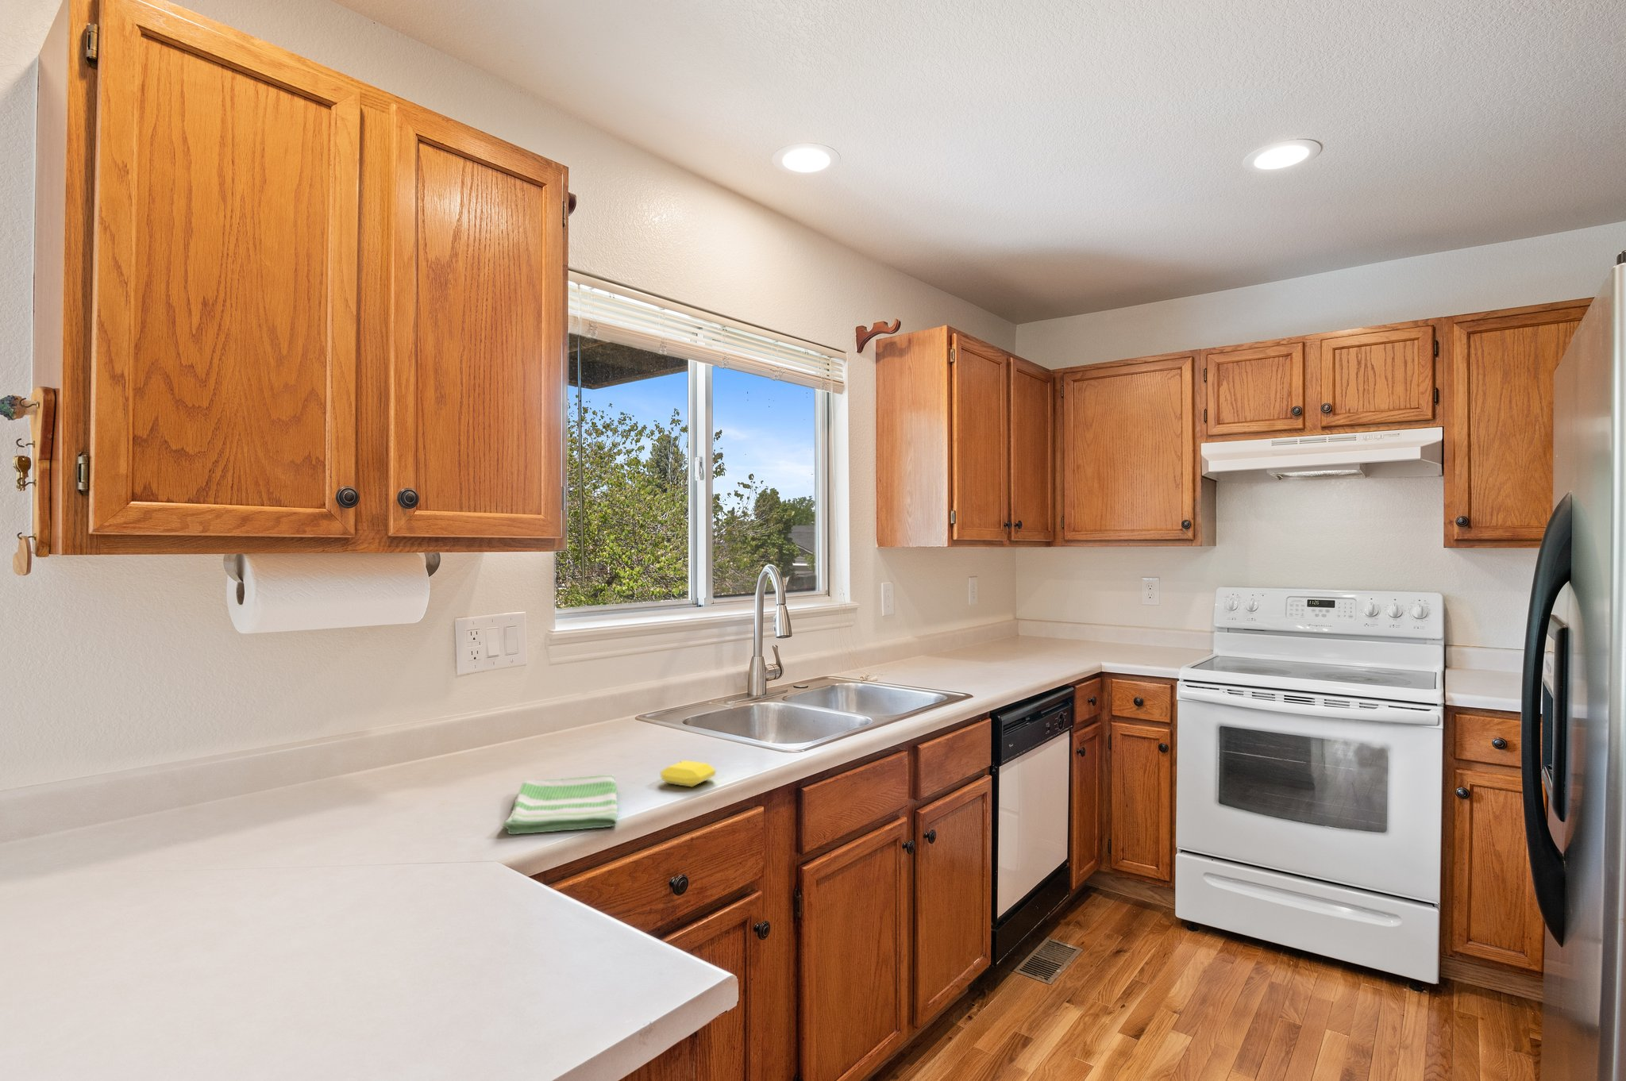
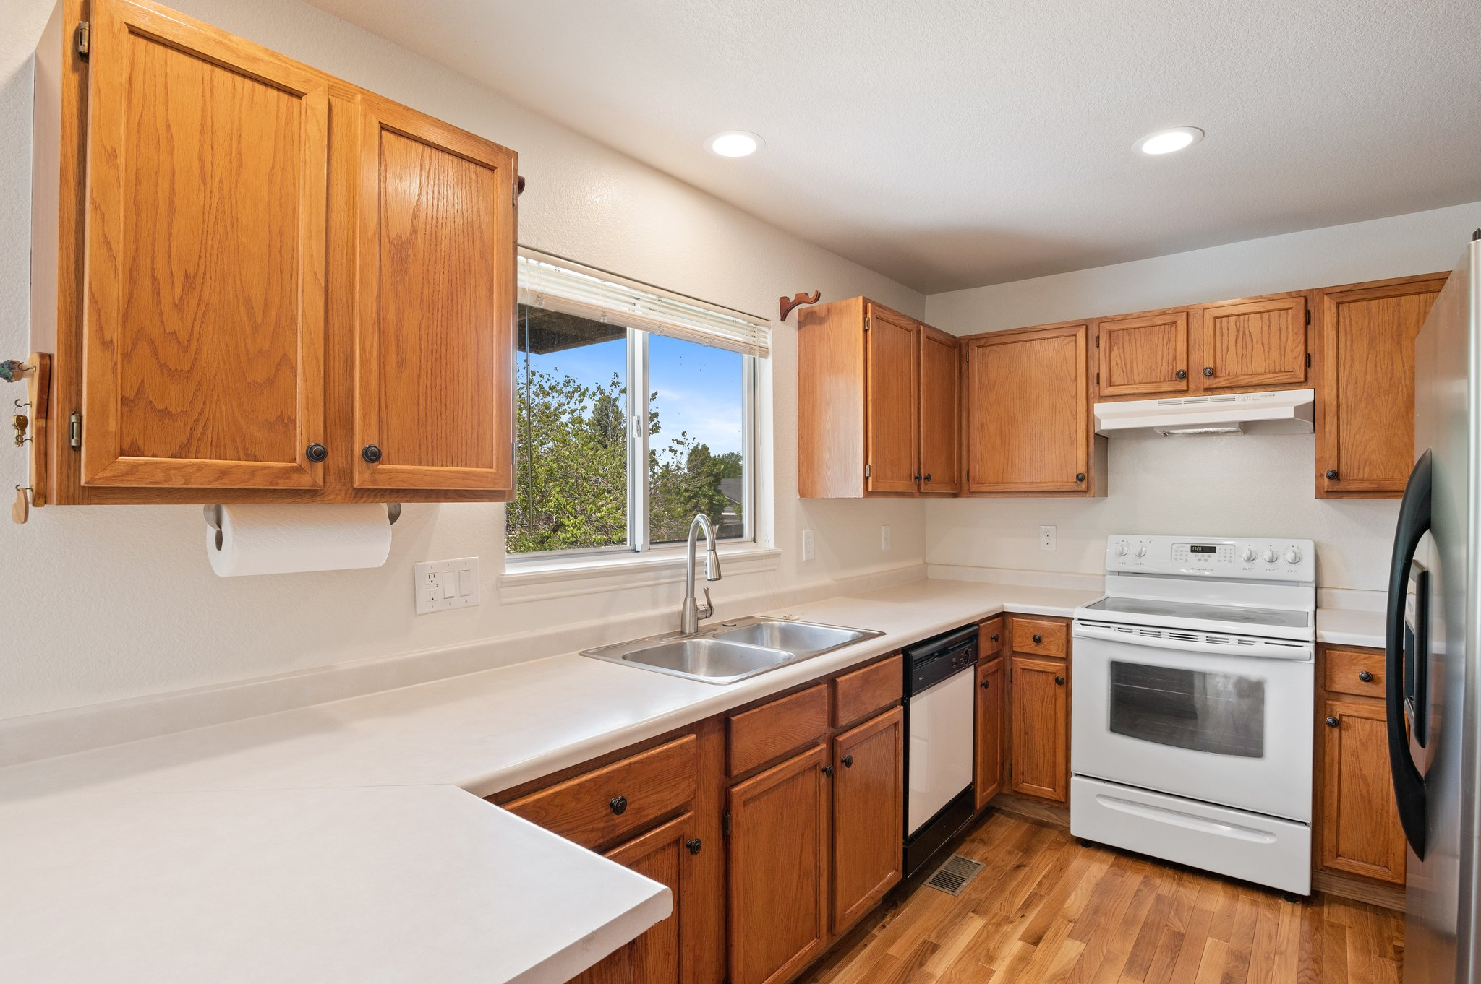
- dish towel [501,773,619,835]
- soap bar [660,760,717,788]
